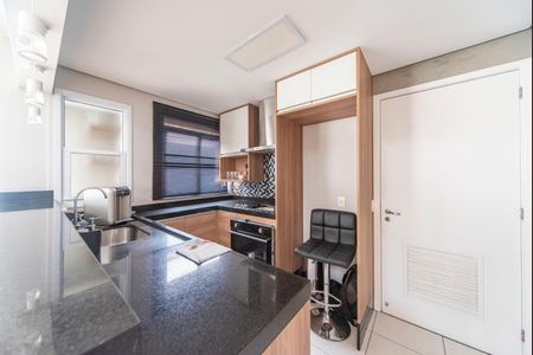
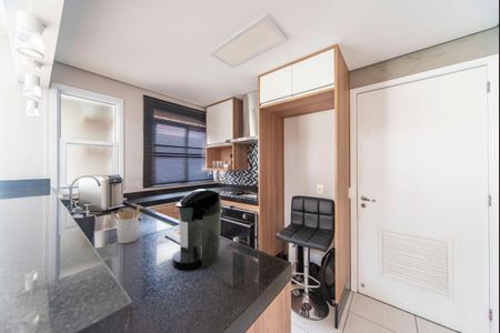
+ utensil holder [110,204,141,244]
+ coffee maker [171,188,222,272]
